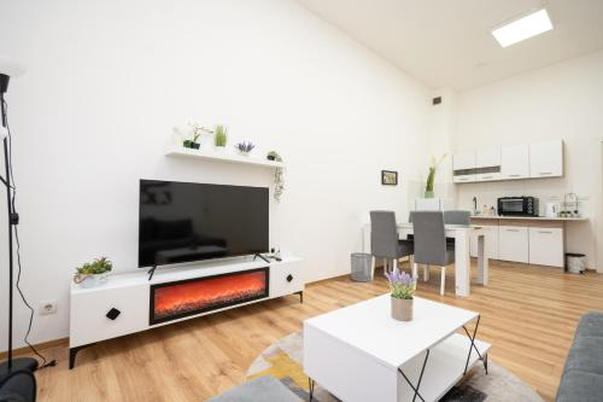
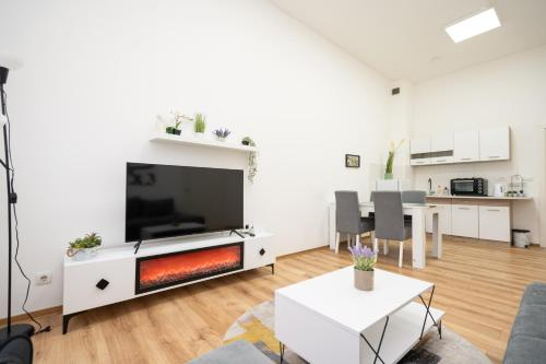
- waste bin [350,252,374,282]
